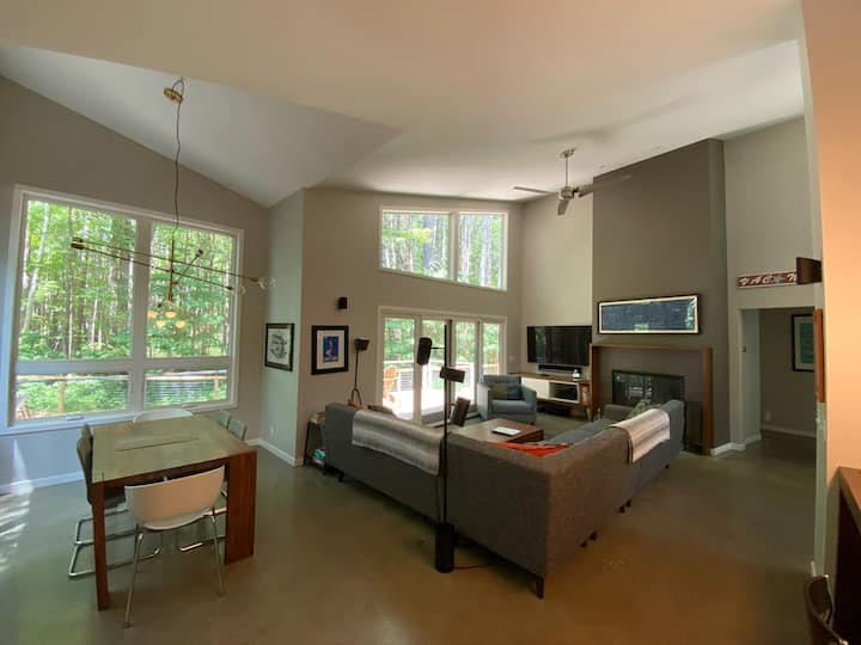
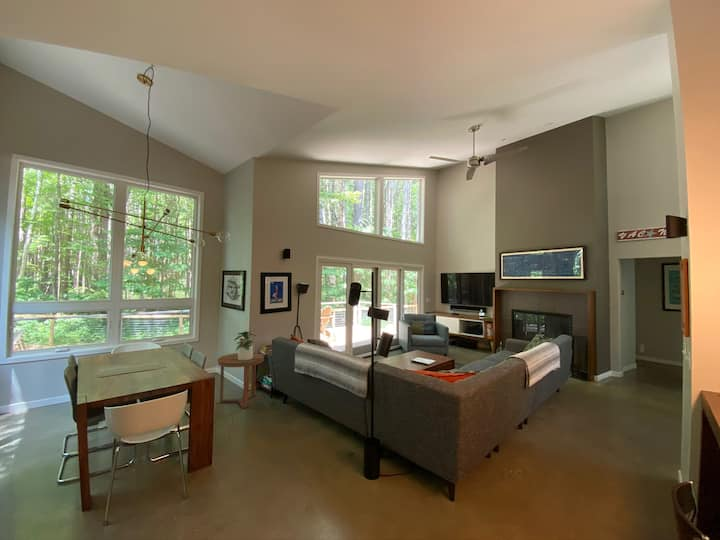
+ side table [217,352,265,409]
+ potted plant [233,330,257,361]
